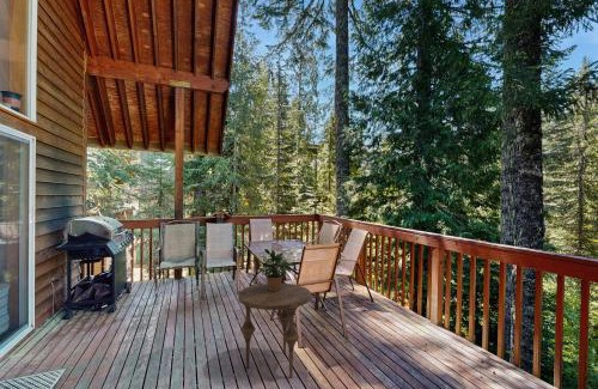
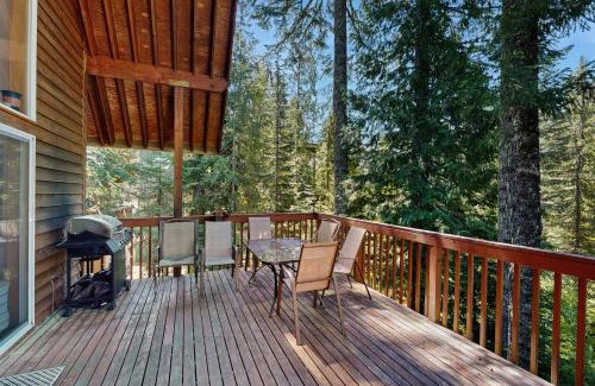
- potted plant [256,248,297,291]
- side table [237,282,312,379]
